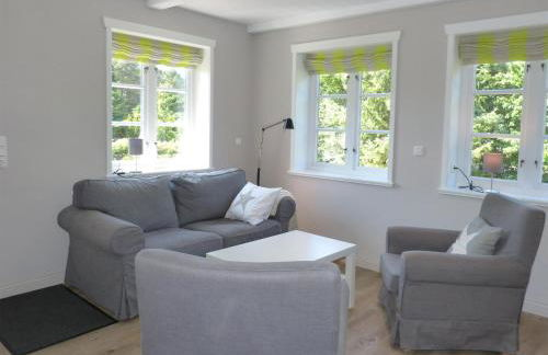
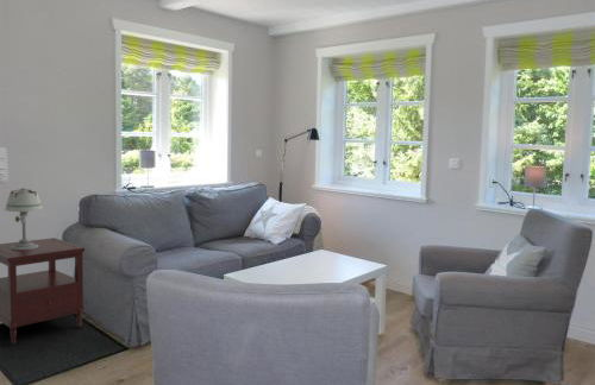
+ table lamp [4,187,44,250]
+ side table [0,236,86,345]
